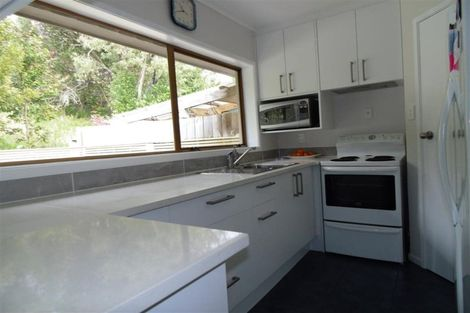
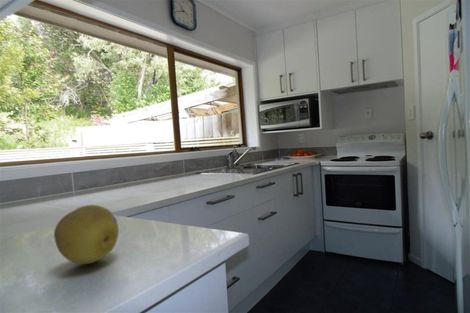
+ fruit [53,204,120,265]
